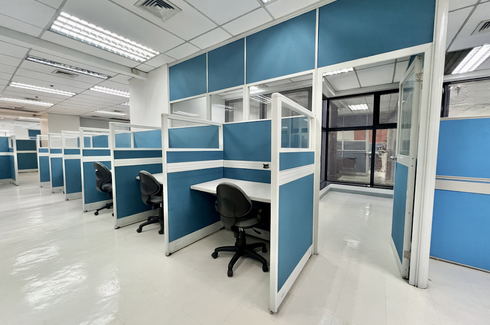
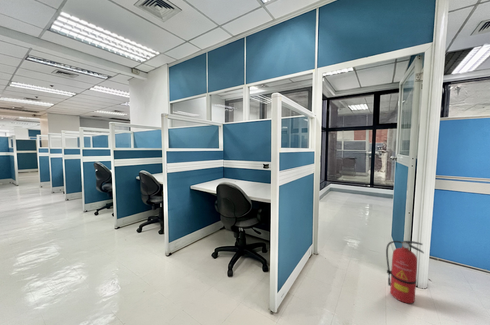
+ fire extinguisher [385,240,425,304]
